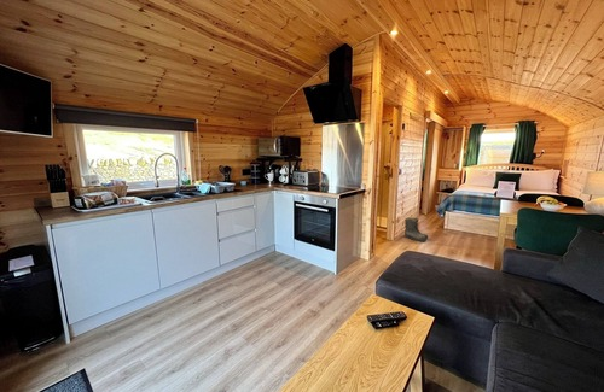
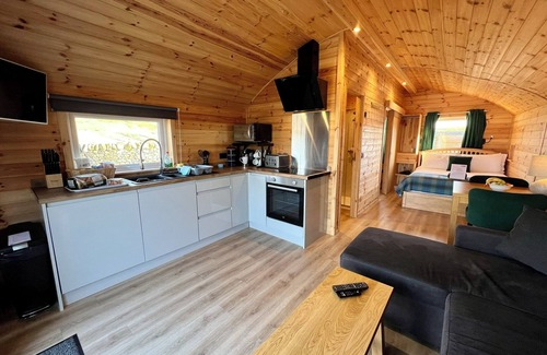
- boots [403,216,429,242]
